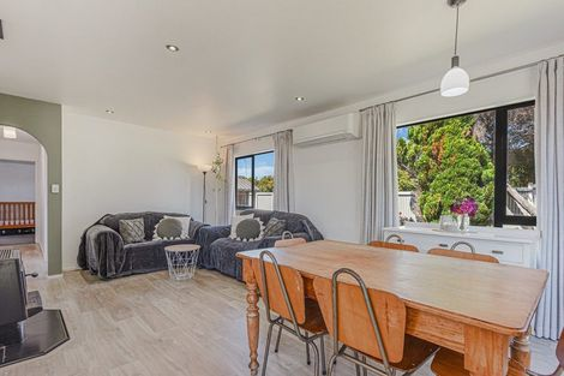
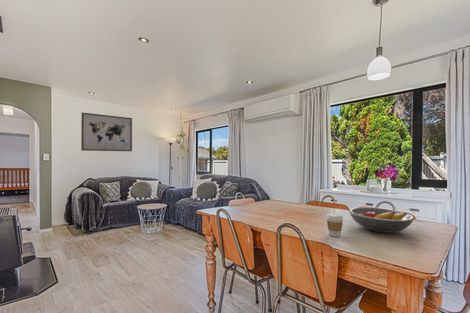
+ wall art [80,111,133,152]
+ coffee cup [326,213,344,238]
+ fruit bowl [348,207,415,234]
